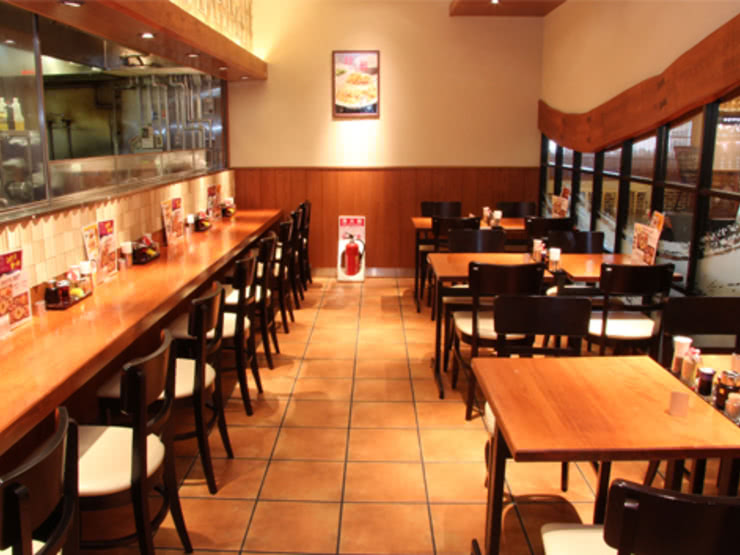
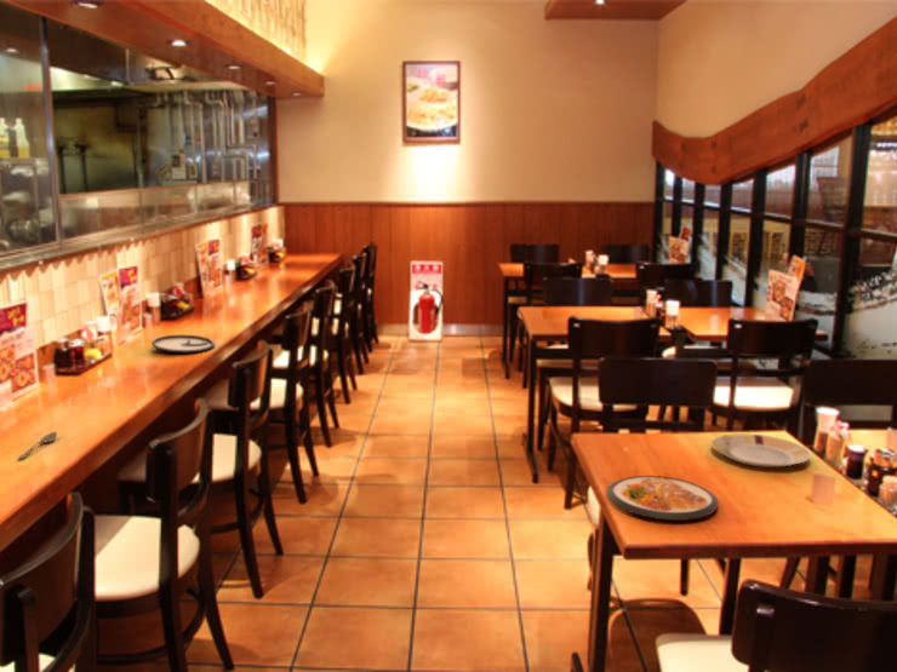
+ plate [710,433,812,469]
+ spoon [17,431,58,460]
+ dish [605,475,720,522]
+ plate [150,333,216,355]
